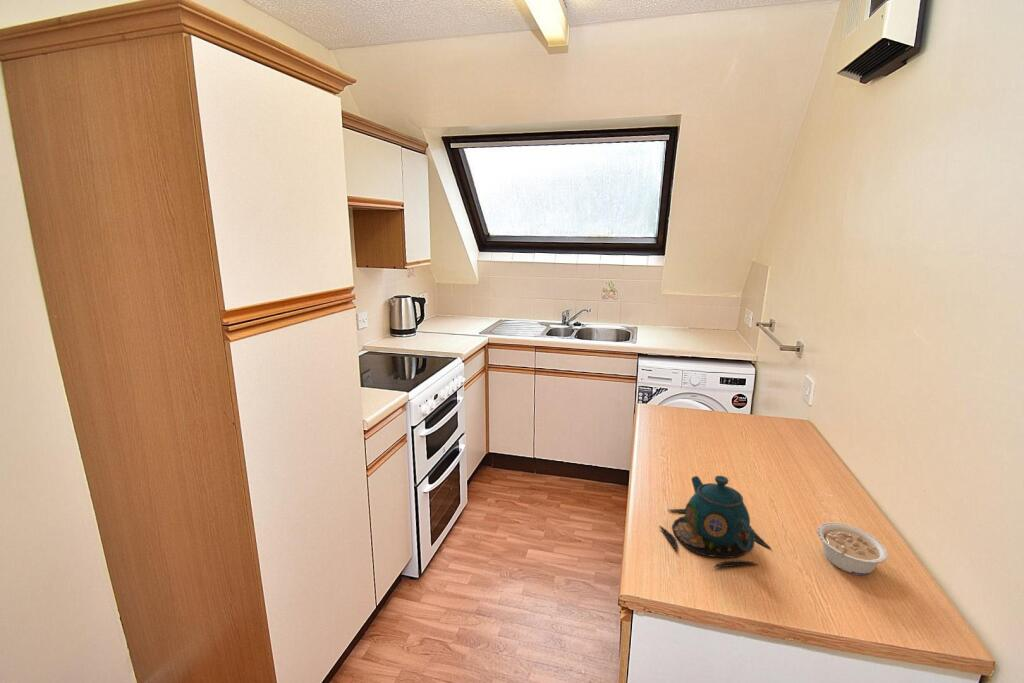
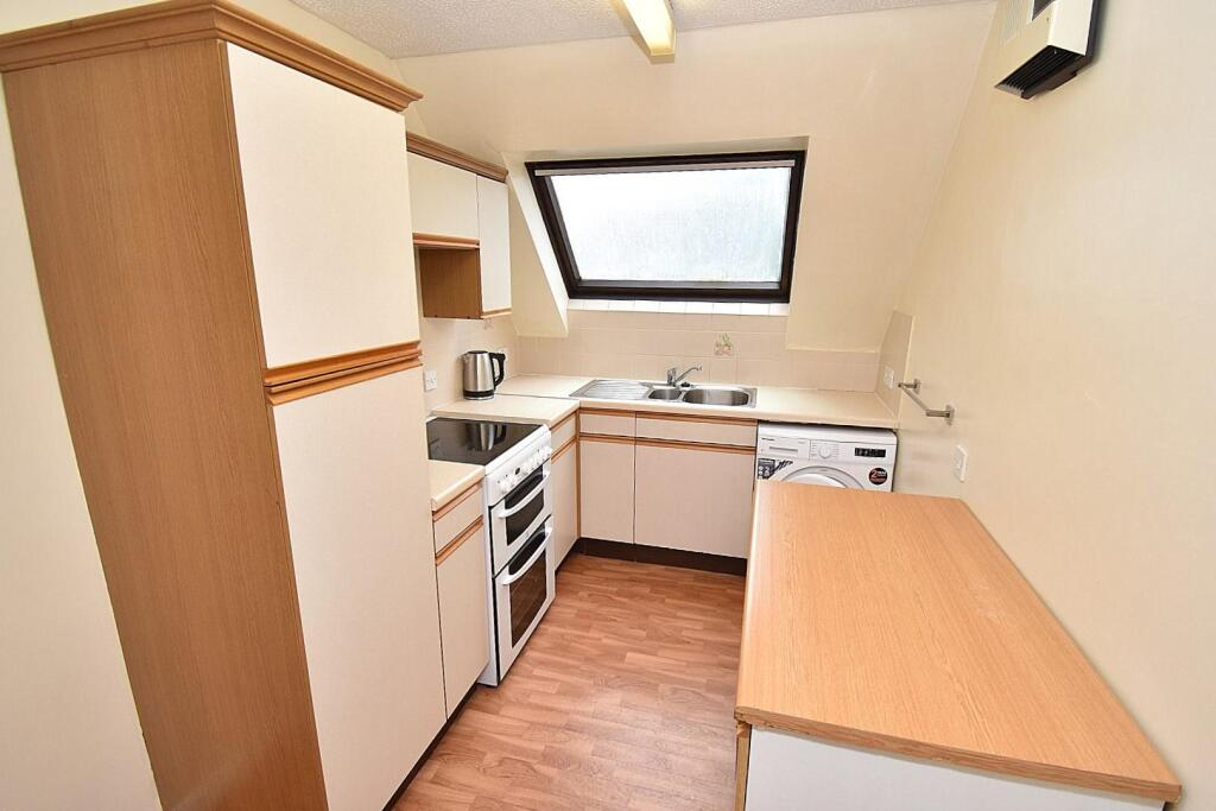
- legume [816,521,889,576]
- teapot [658,475,773,569]
